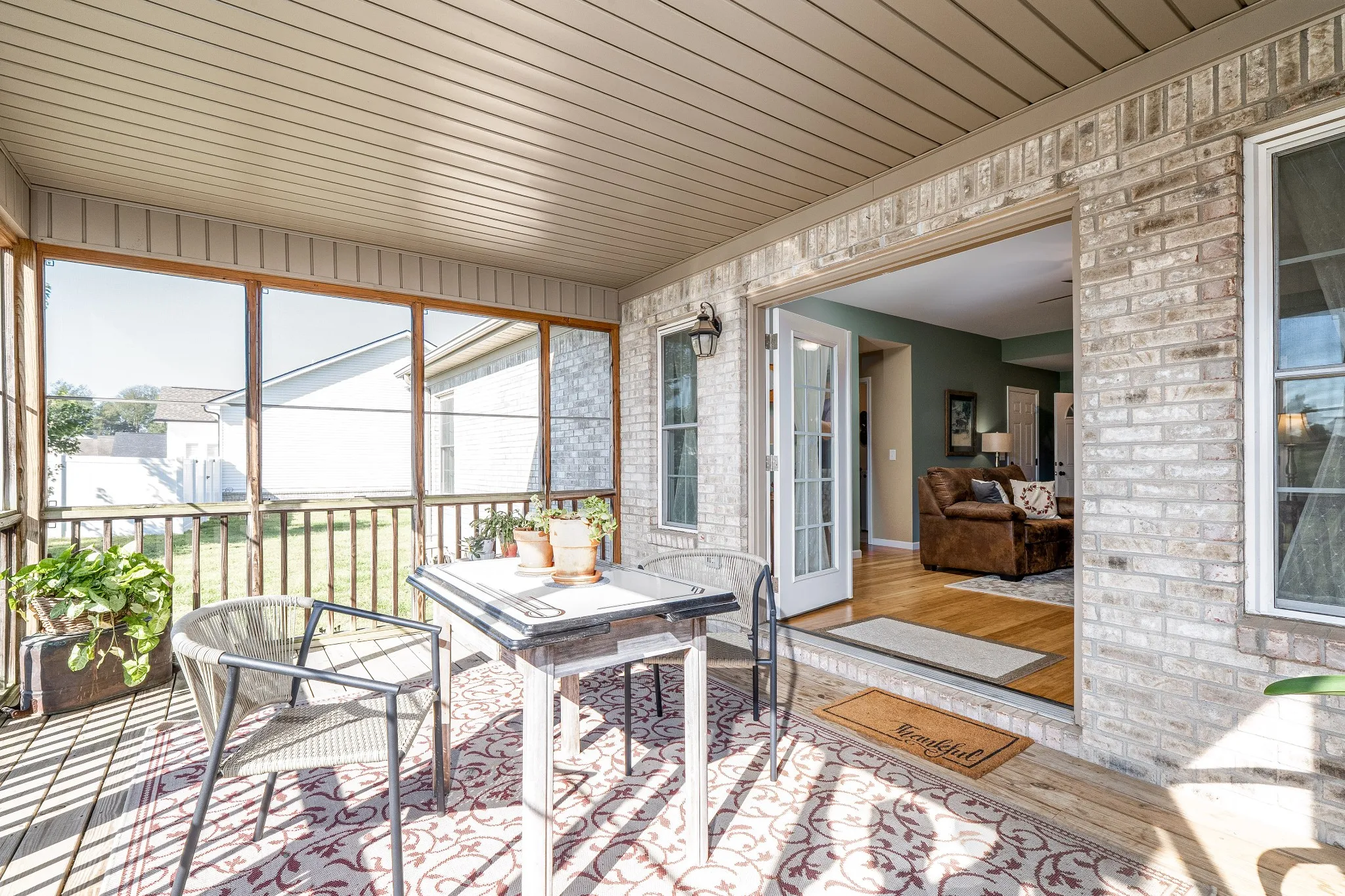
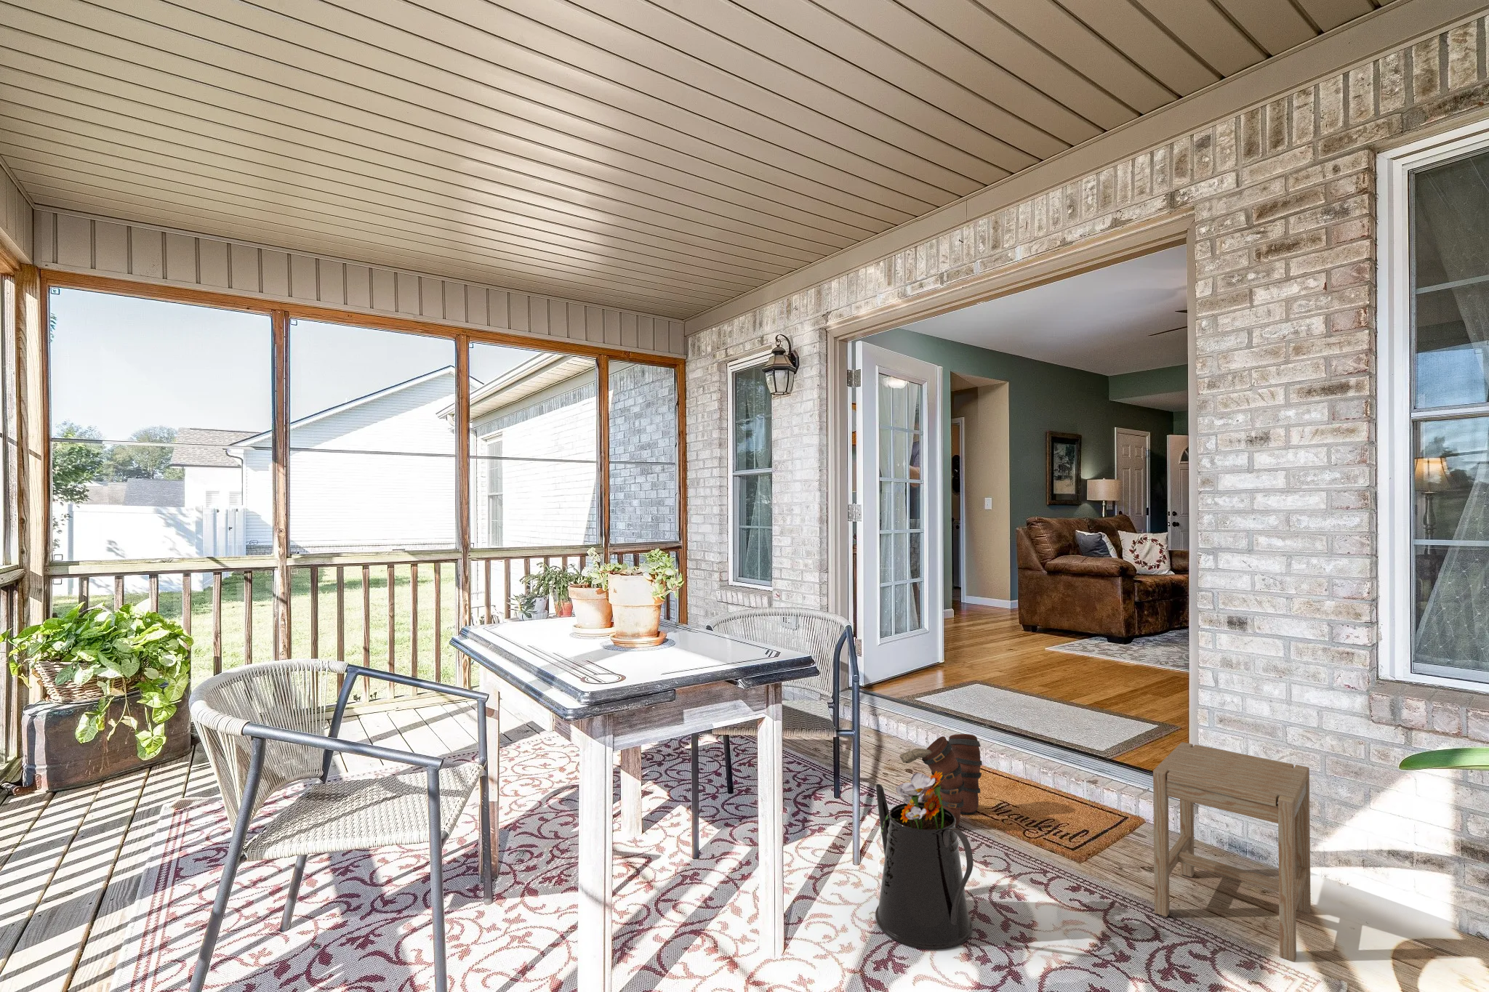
+ boots [899,733,983,828]
+ watering can [875,771,974,951]
+ stool [1152,742,1312,962]
